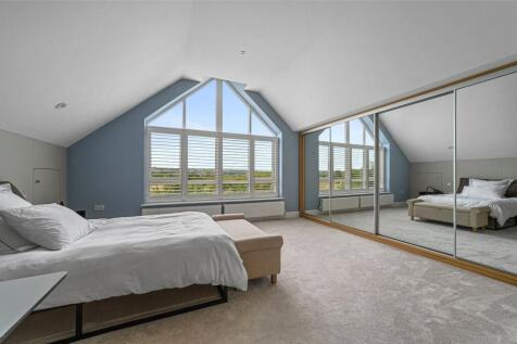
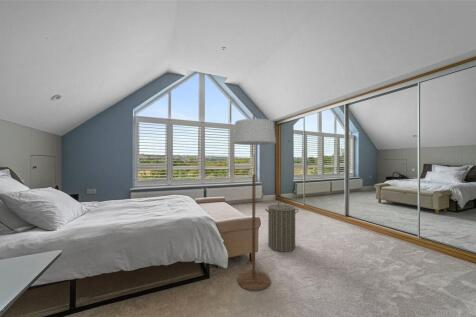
+ laundry hamper [264,200,299,253]
+ floor lamp [232,113,277,292]
